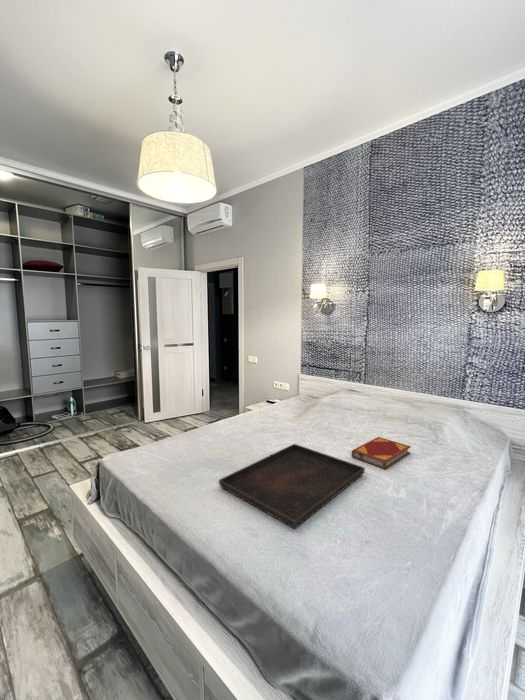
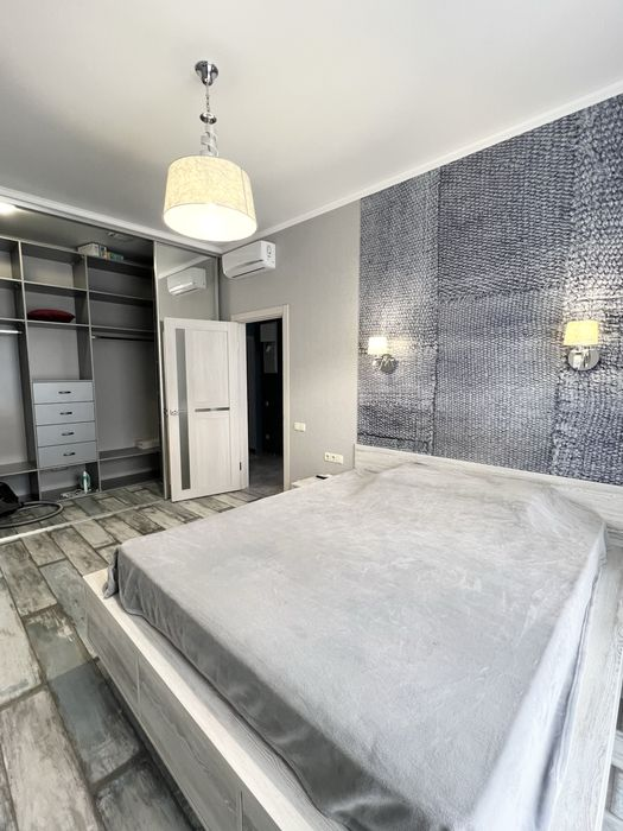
- serving tray [218,443,366,530]
- hardback book [351,436,412,470]
